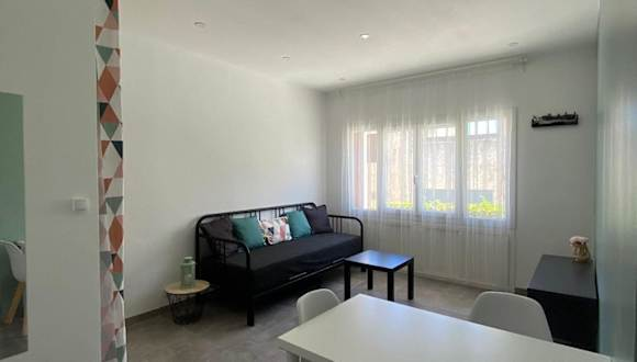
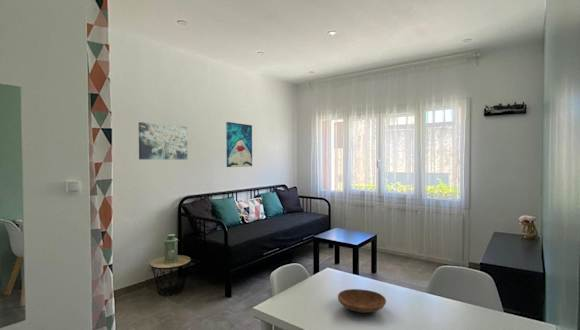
+ wall art [138,121,188,160]
+ wall art [225,121,253,168]
+ bowl [337,288,387,314]
